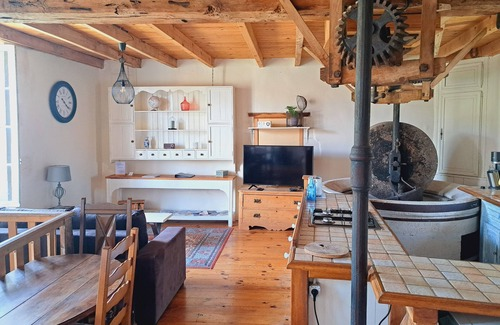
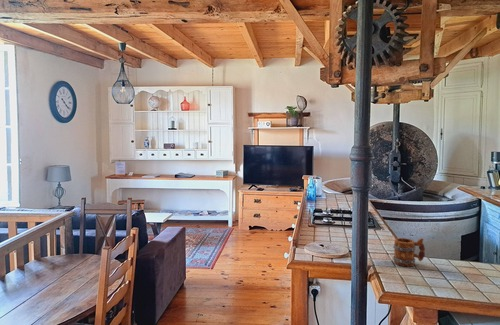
+ mug [392,237,426,267]
